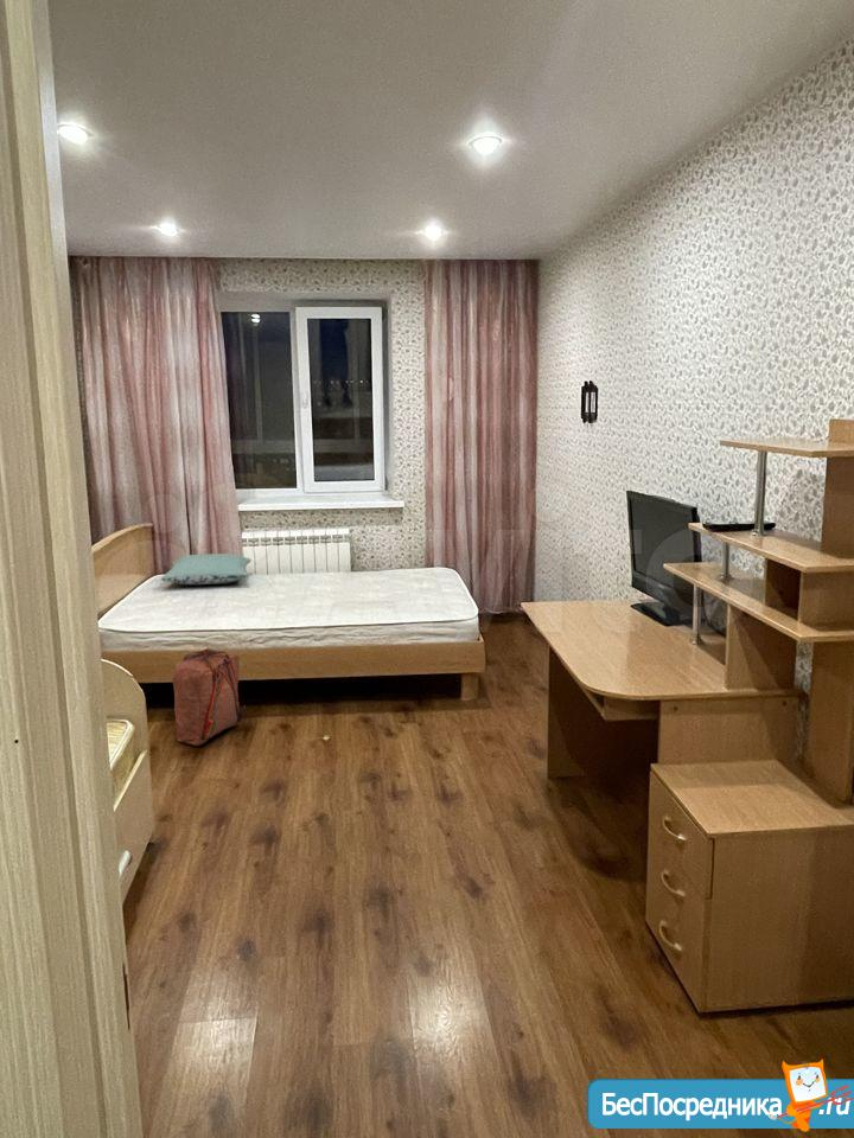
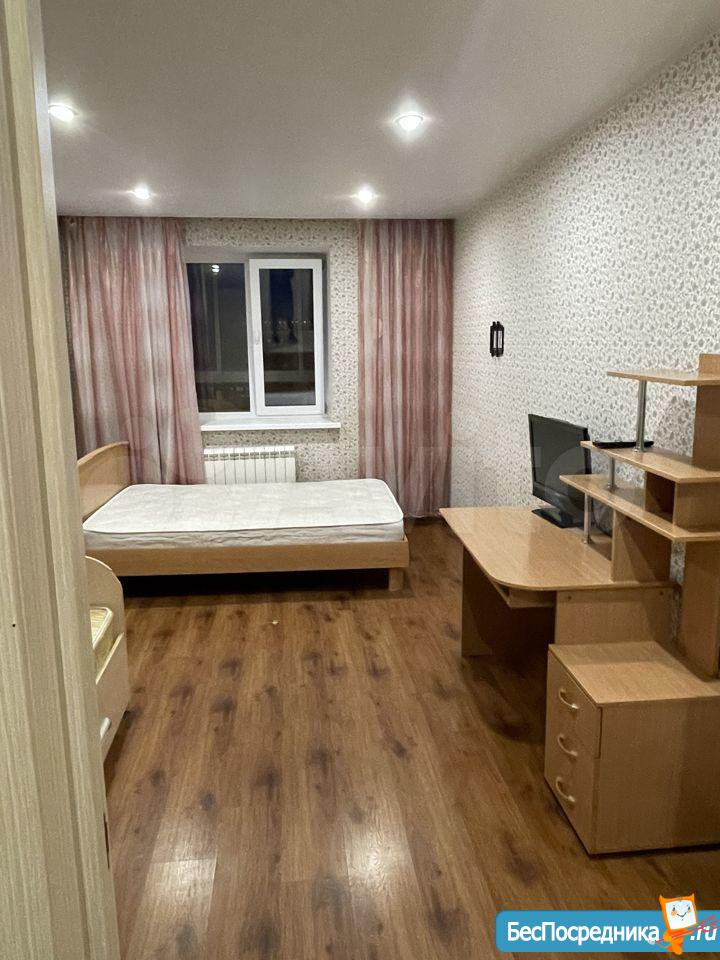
- backpack [171,647,247,747]
- pillow [160,552,253,586]
